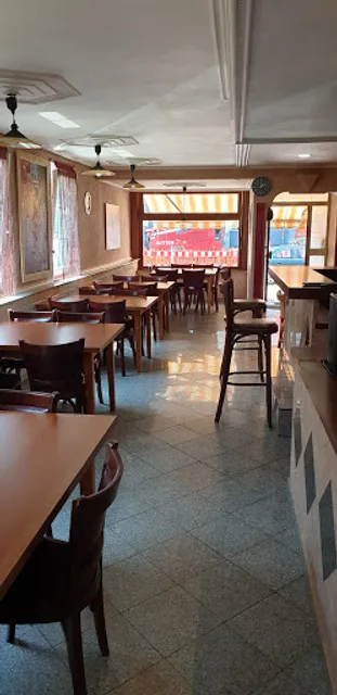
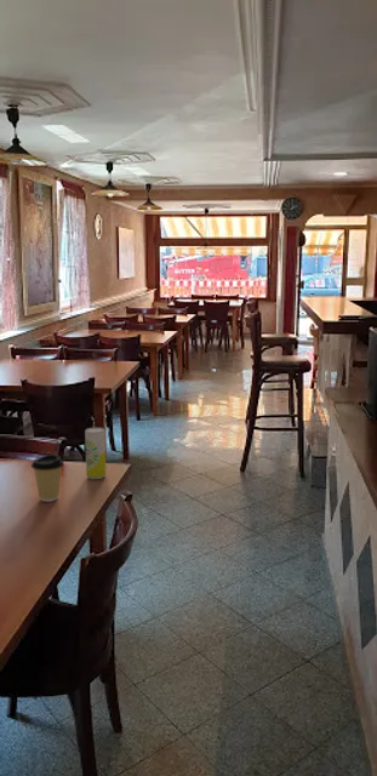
+ beverage can [84,427,107,480]
+ coffee cup [30,453,65,503]
